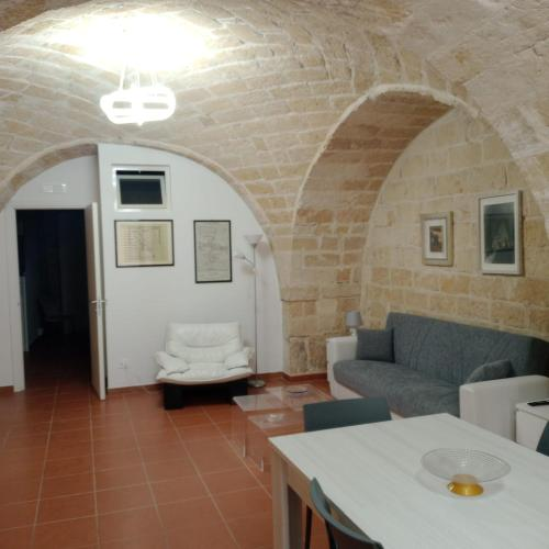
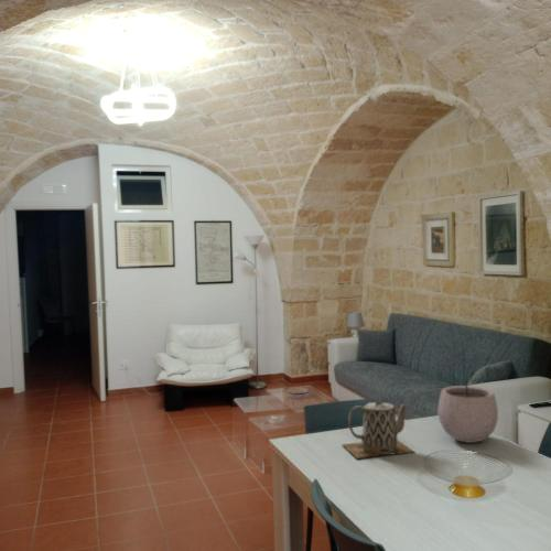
+ teapot [341,396,415,460]
+ plant pot [436,369,499,444]
